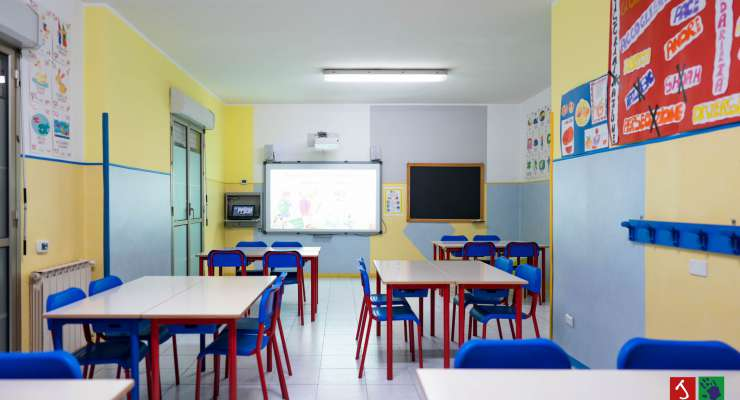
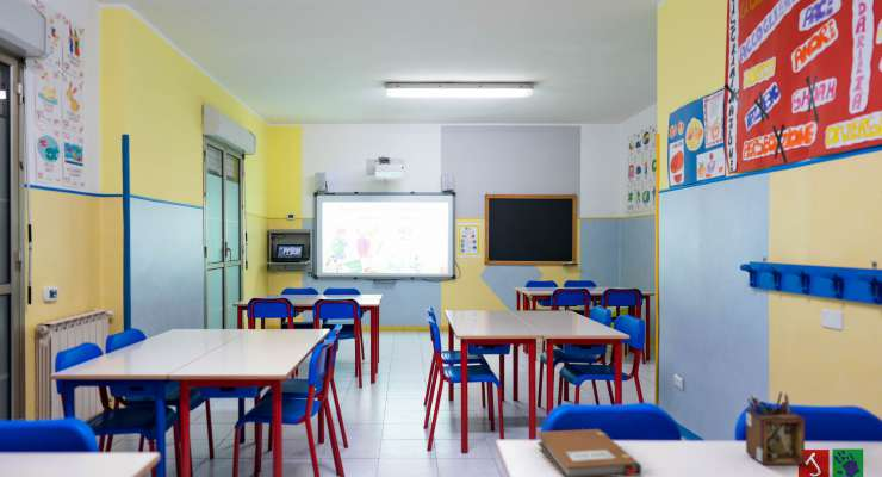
+ desk organizer [745,391,806,466]
+ notebook [536,428,642,477]
